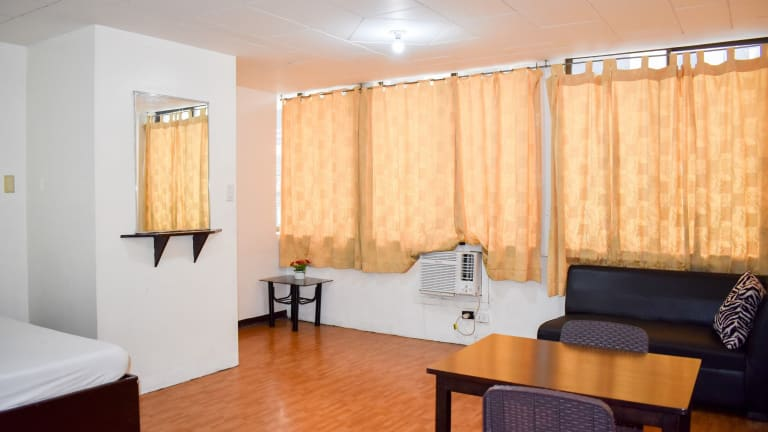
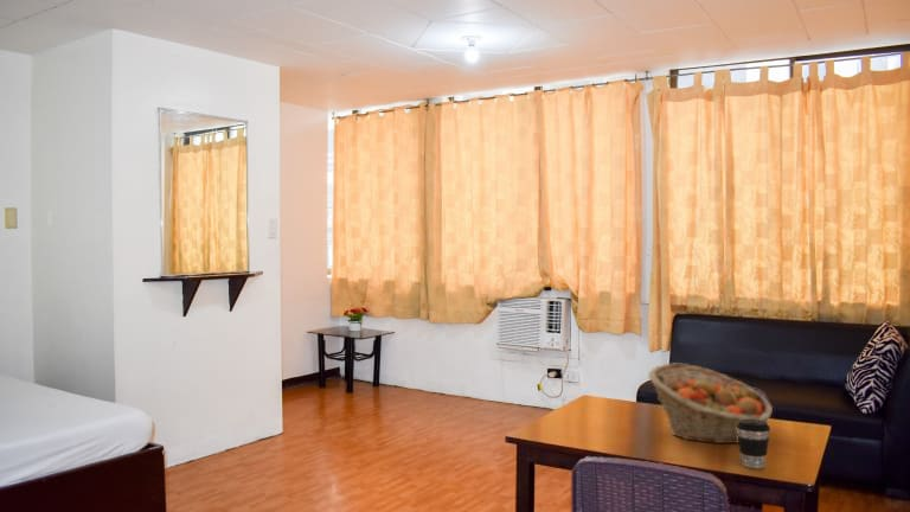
+ fruit basket [647,363,774,444]
+ coffee cup [736,418,771,469]
